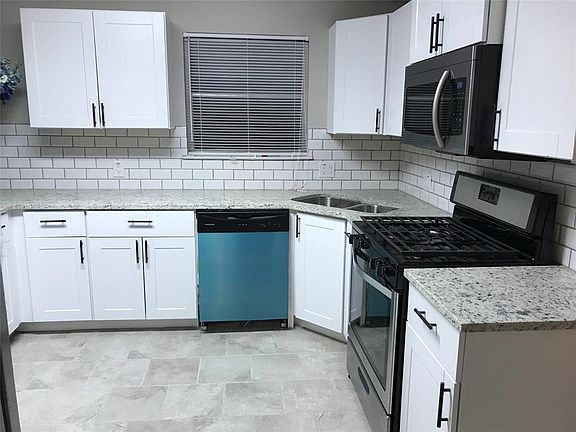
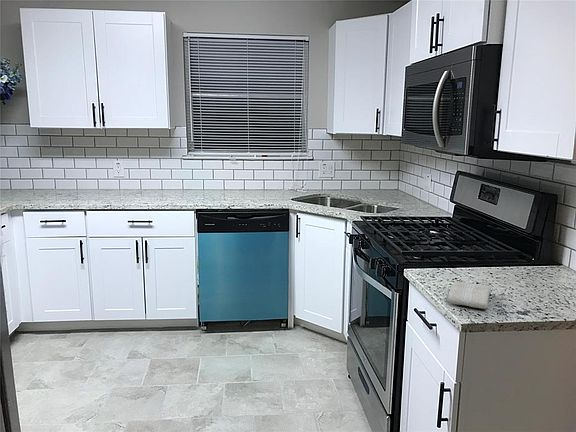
+ washcloth [447,280,492,310]
